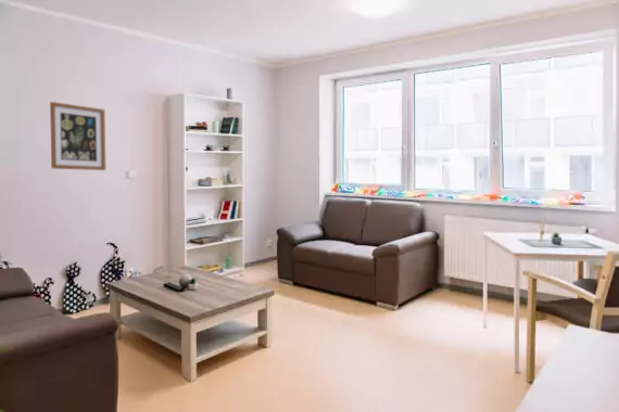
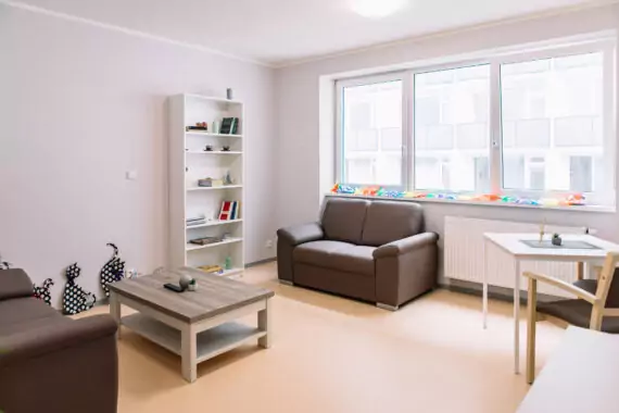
- wall art [49,101,106,171]
